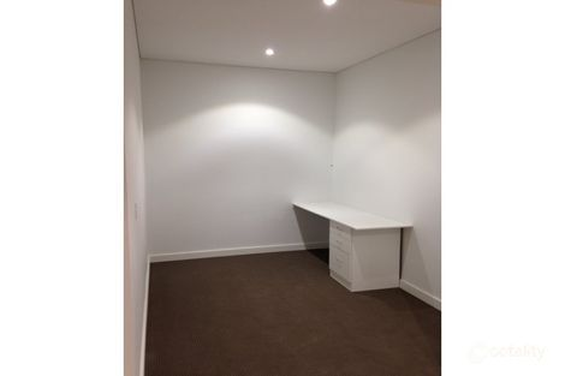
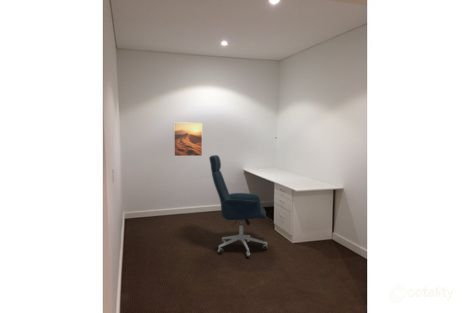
+ office chair [208,154,268,258]
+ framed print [173,121,203,157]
